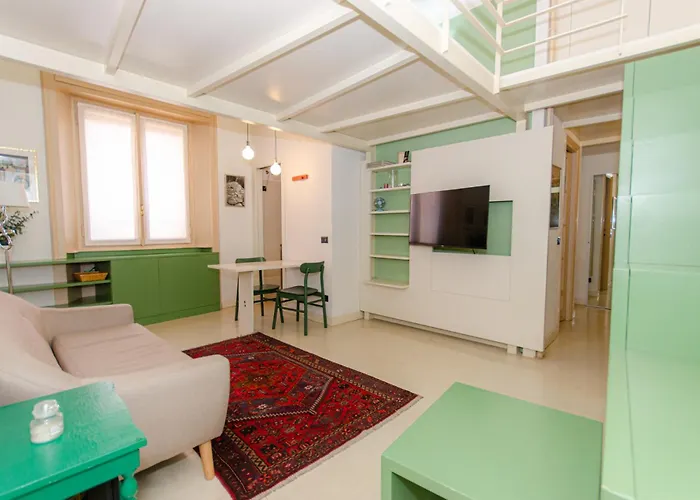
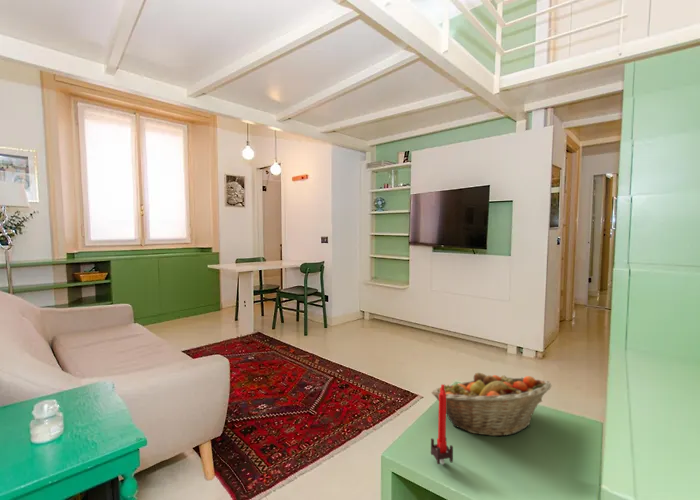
+ candle [430,383,454,466]
+ fruit basket [431,372,552,437]
